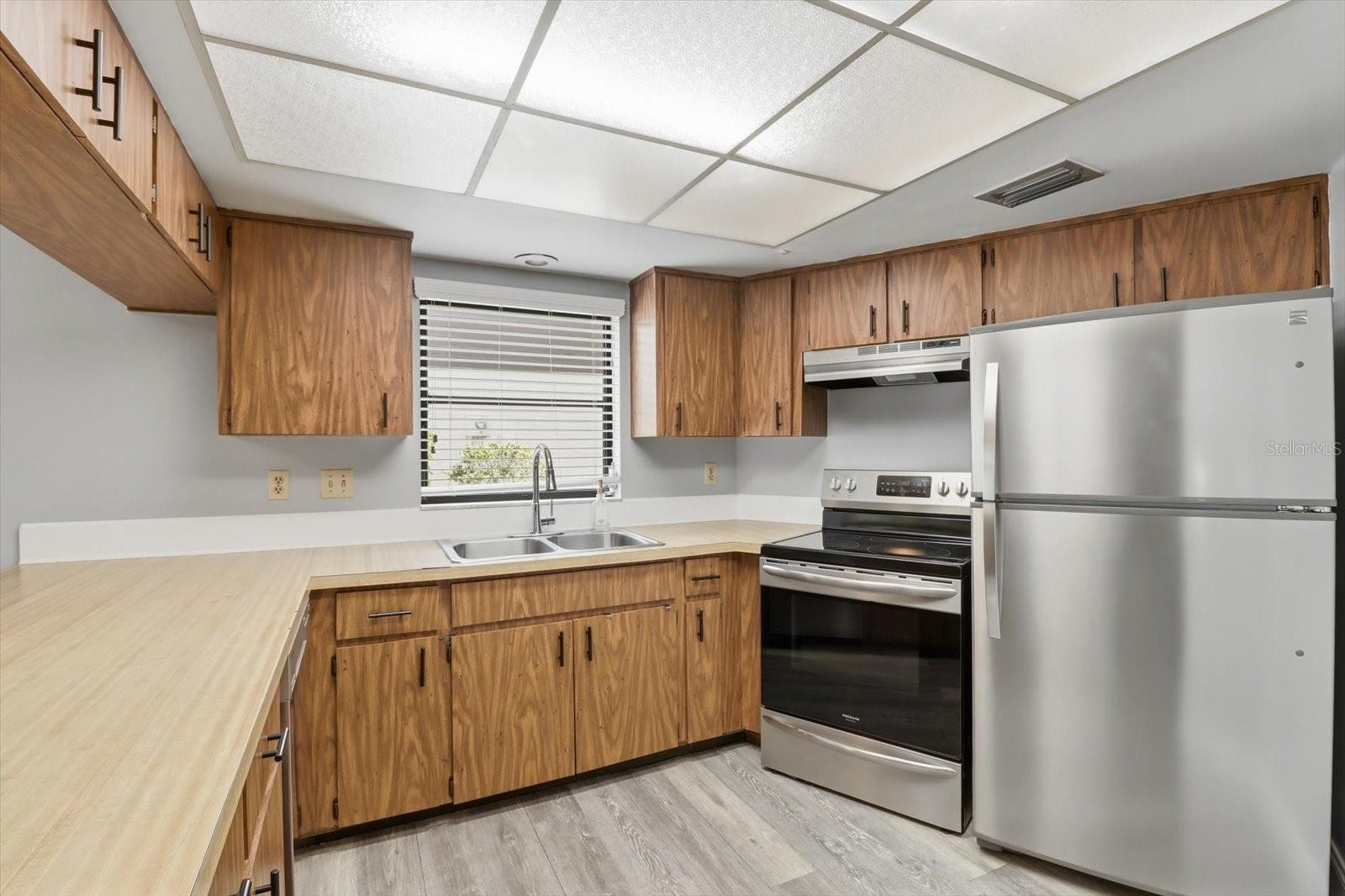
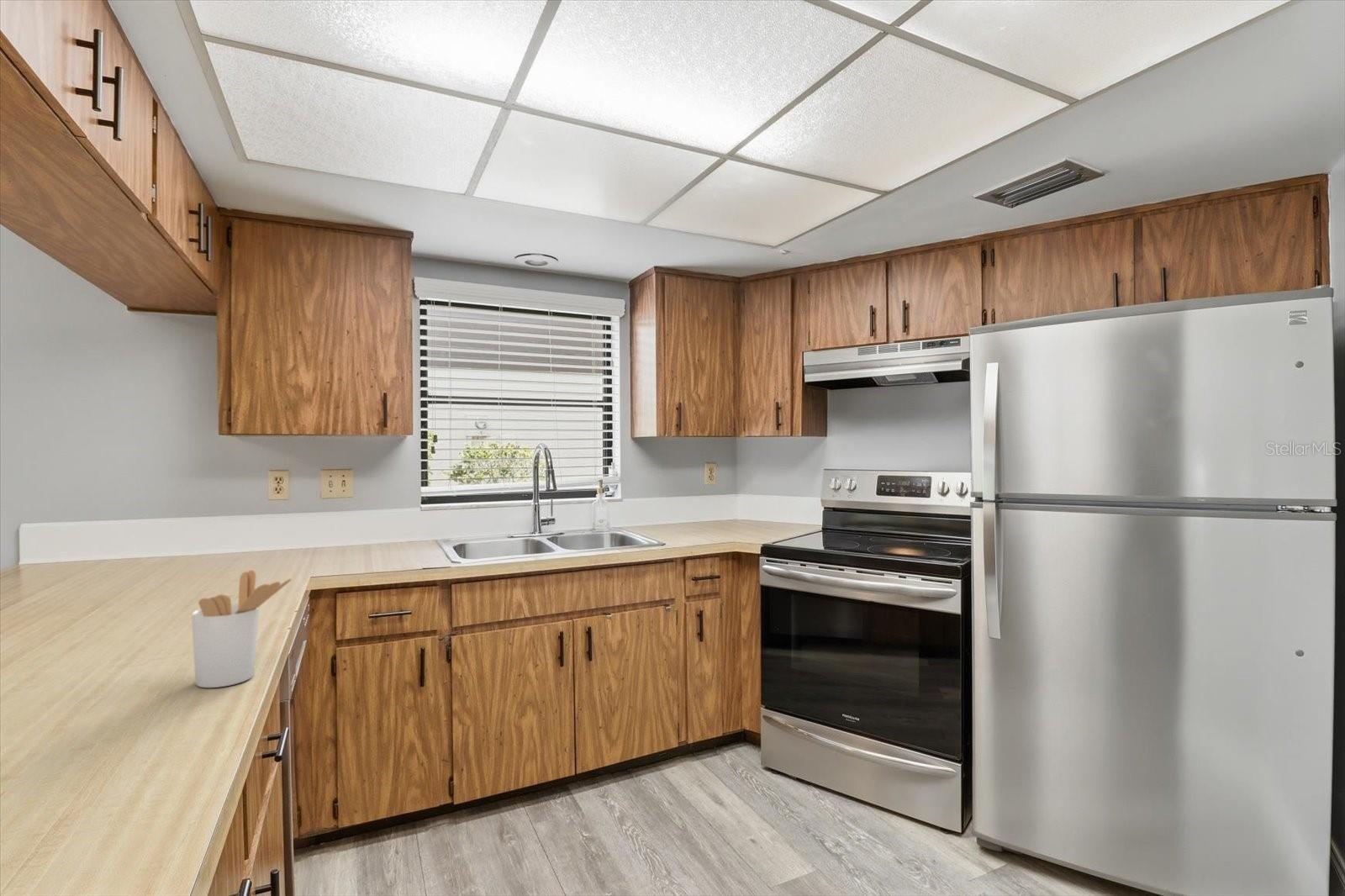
+ utensil holder [191,569,293,688]
